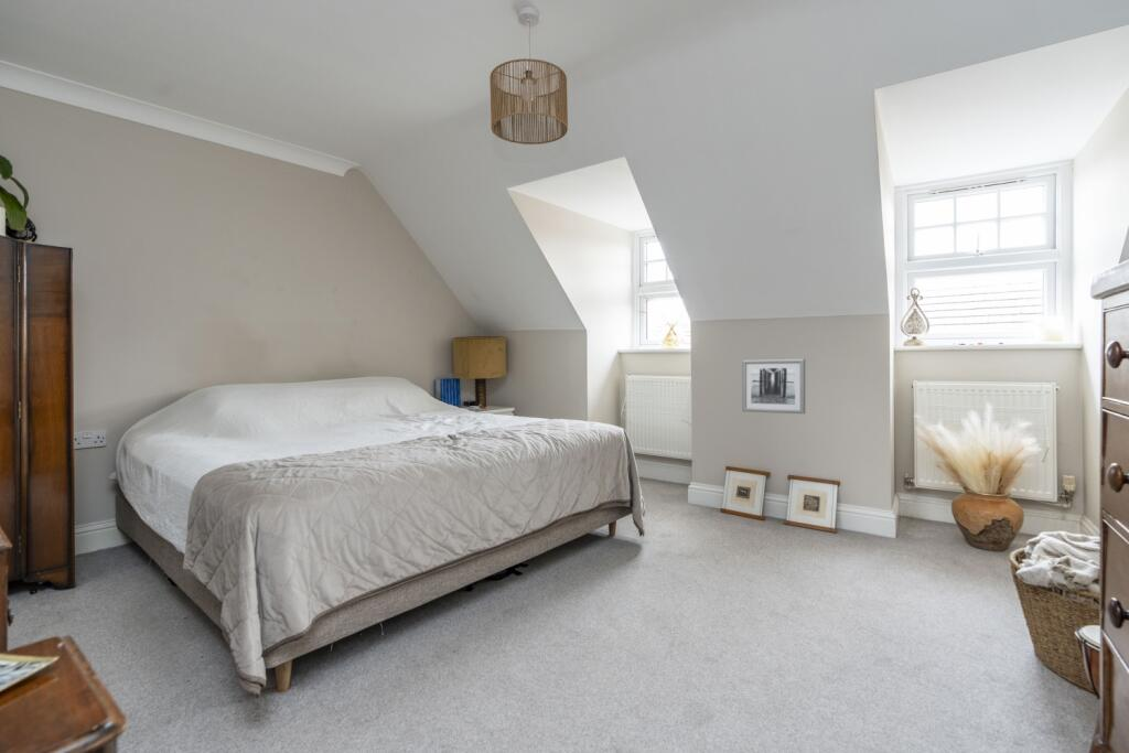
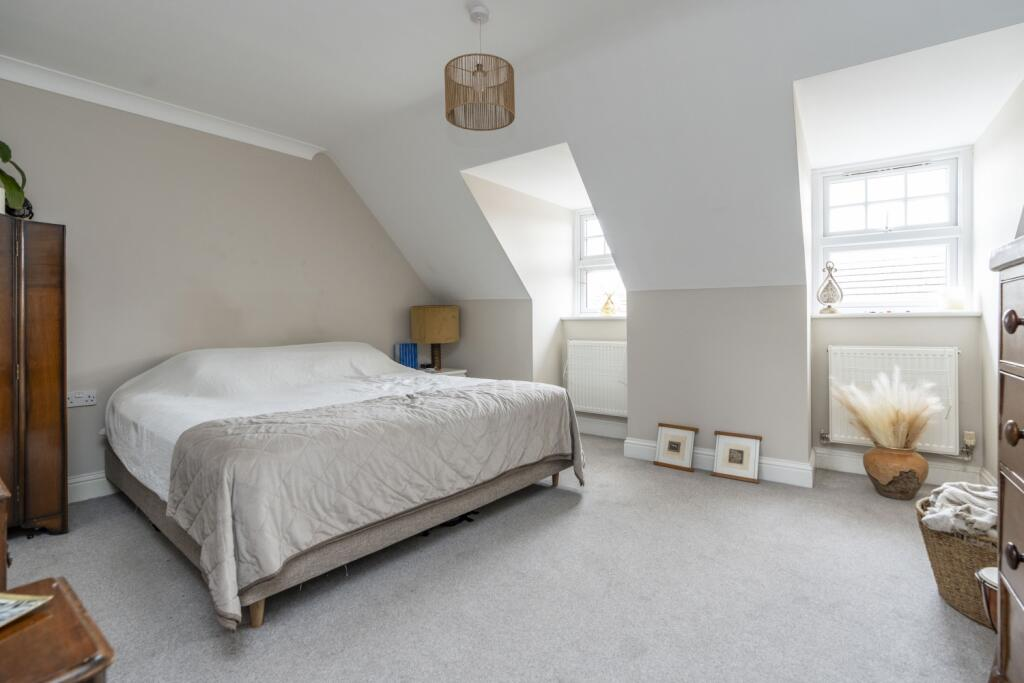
- wall art [741,358,806,415]
